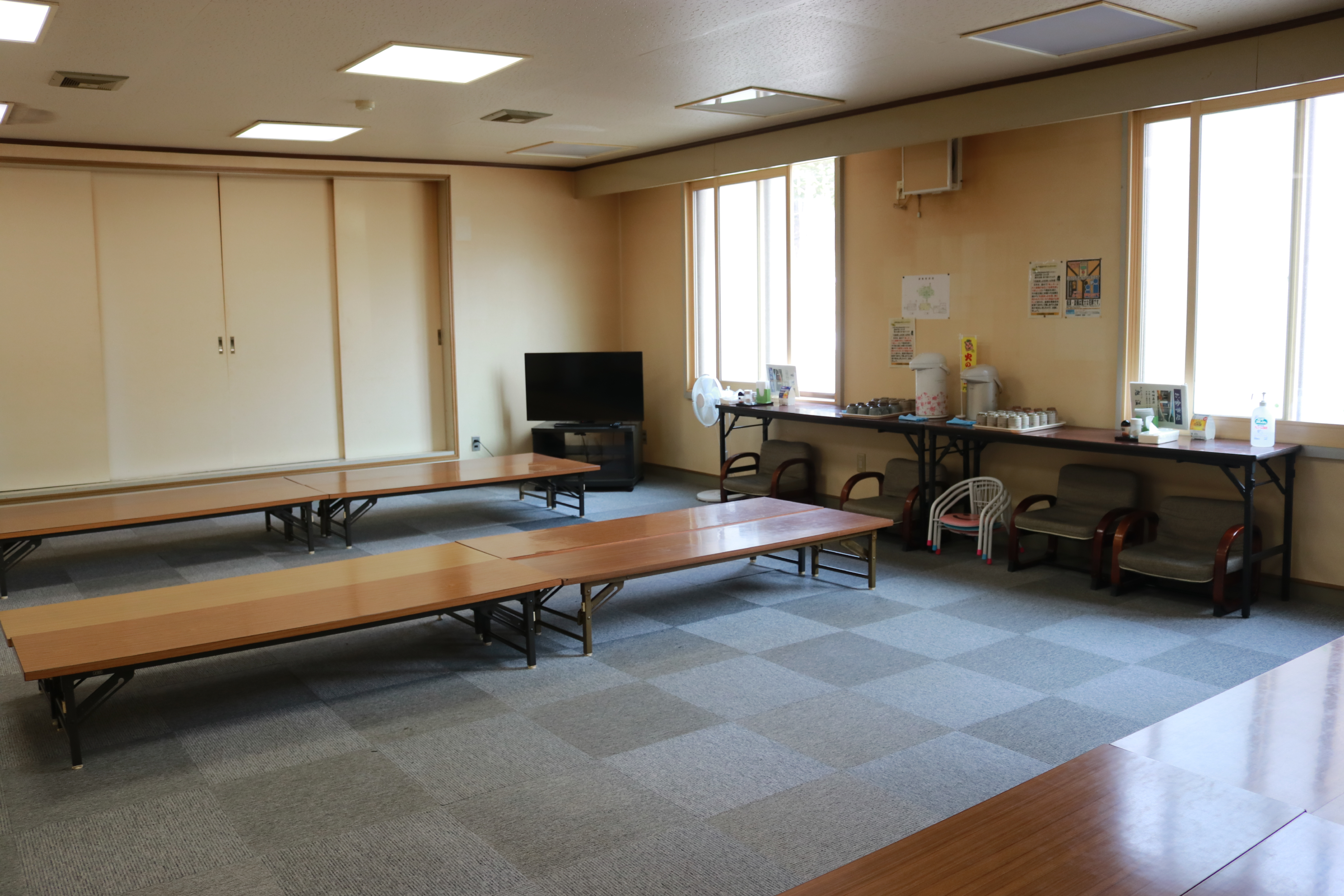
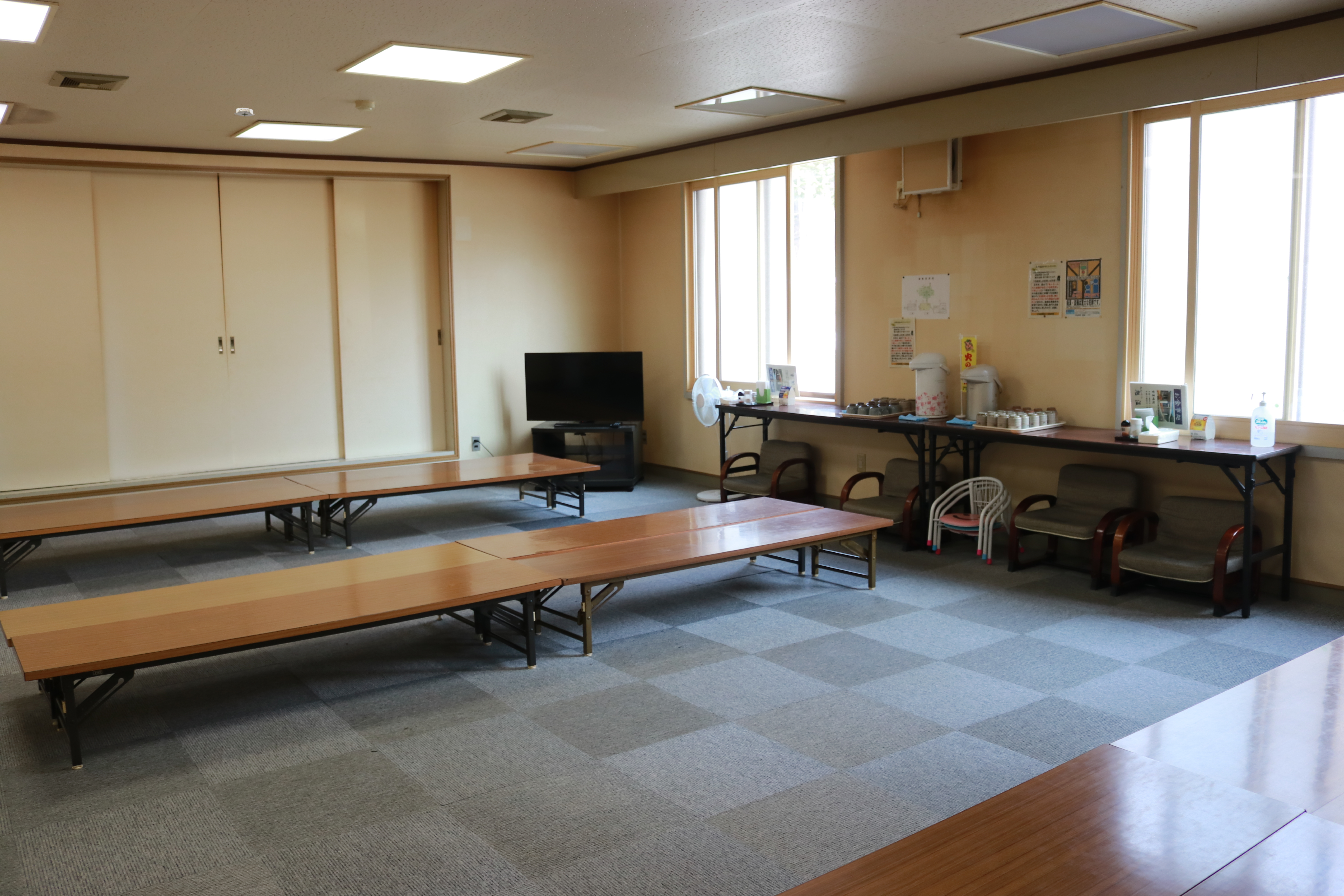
+ smoke detector [233,107,255,117]
